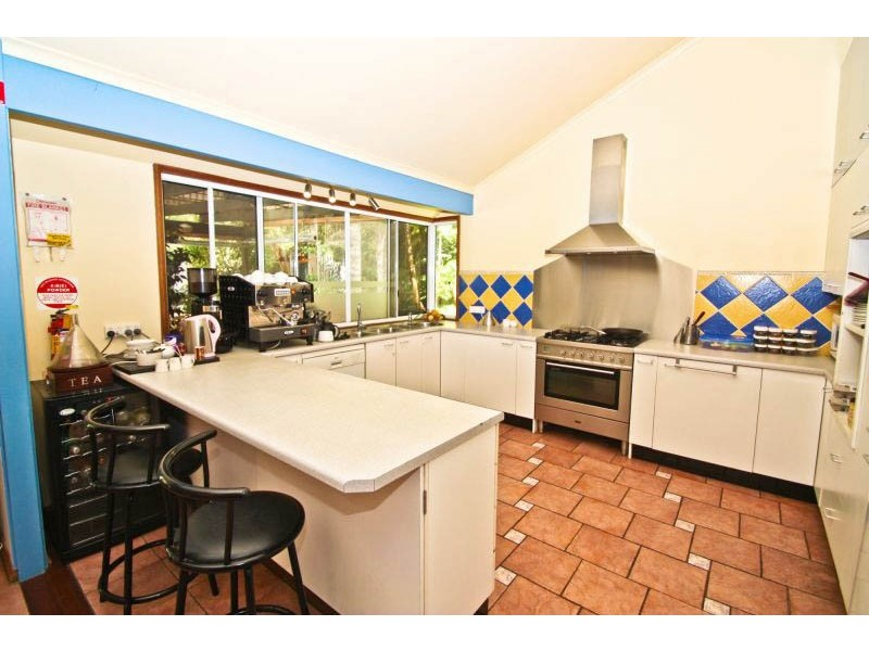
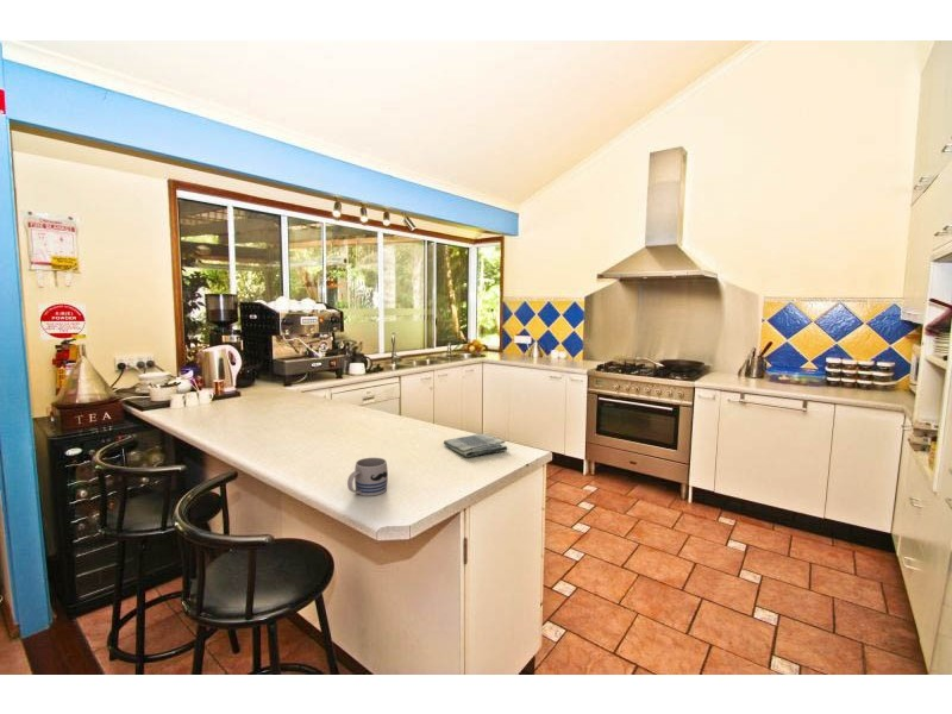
+ mug [346,457,389,496]
+ dish towel [443,433,509,458]
